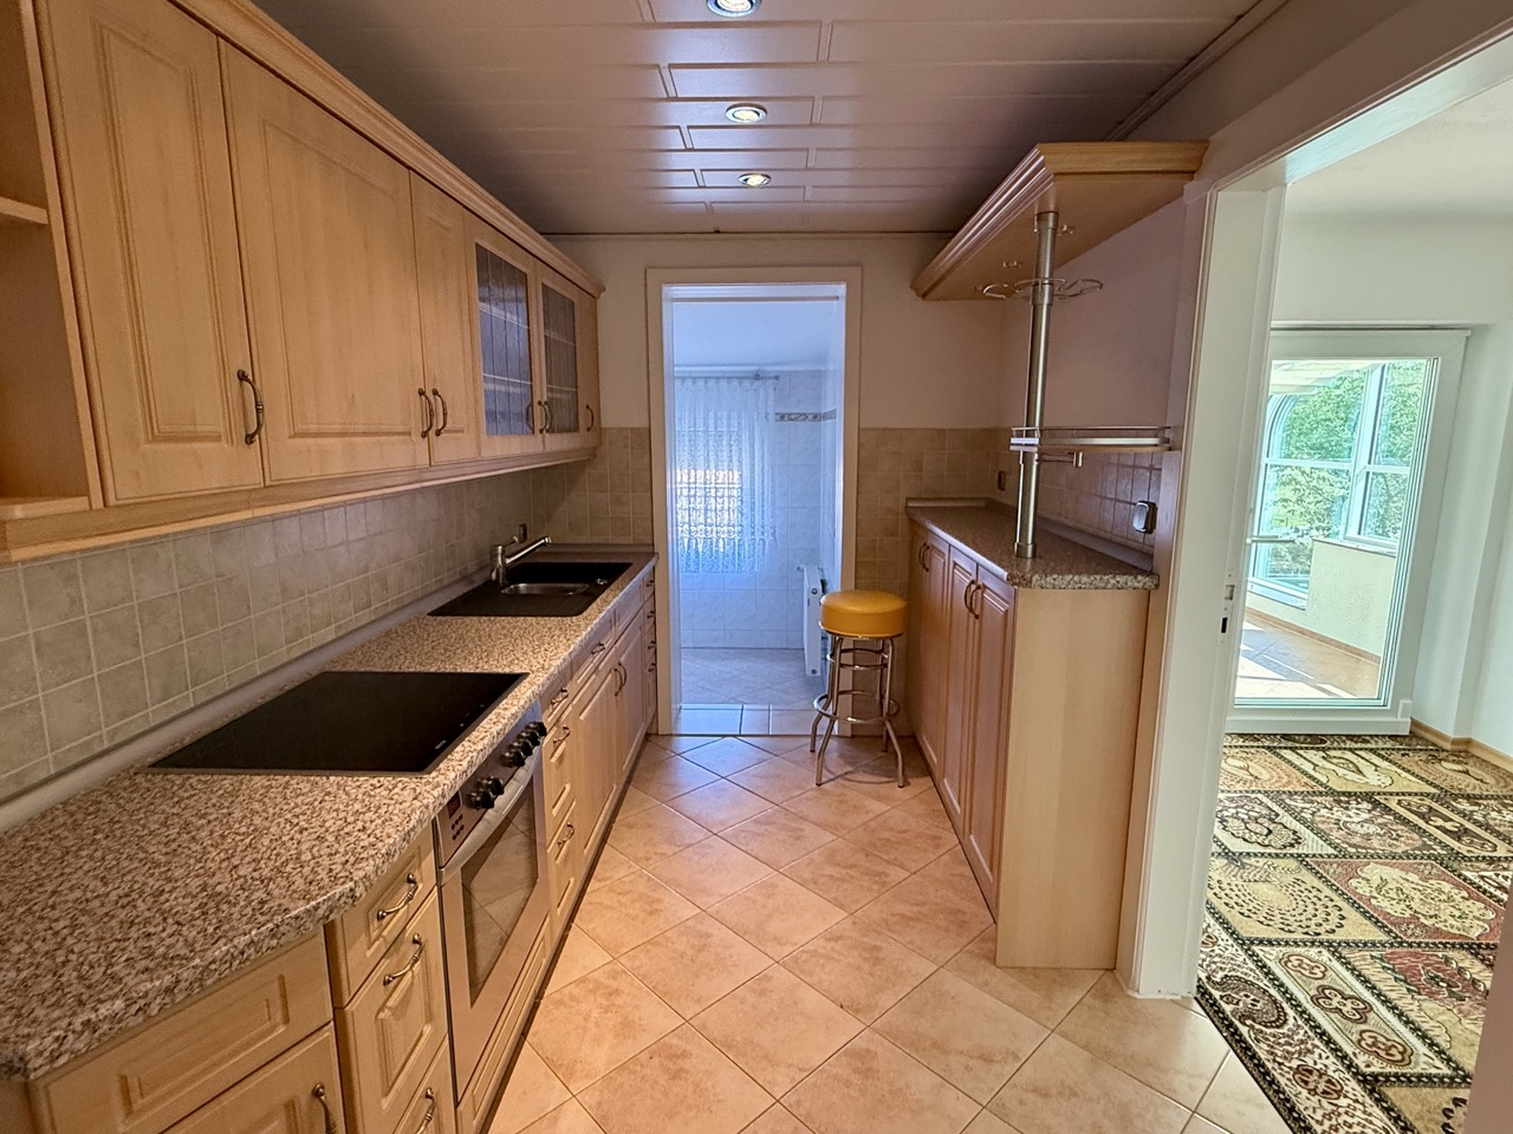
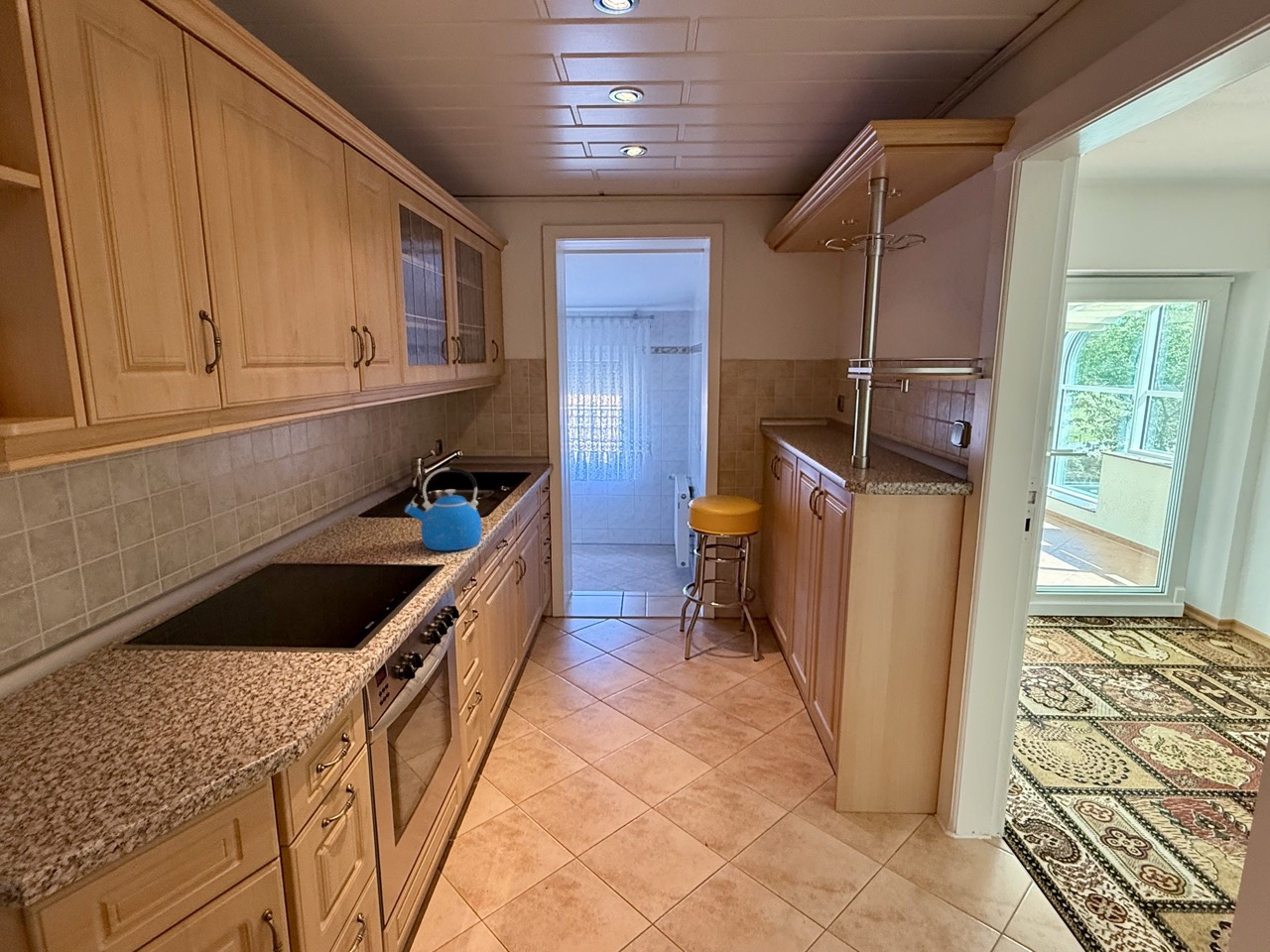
+ kettle [404,465,483,551]
